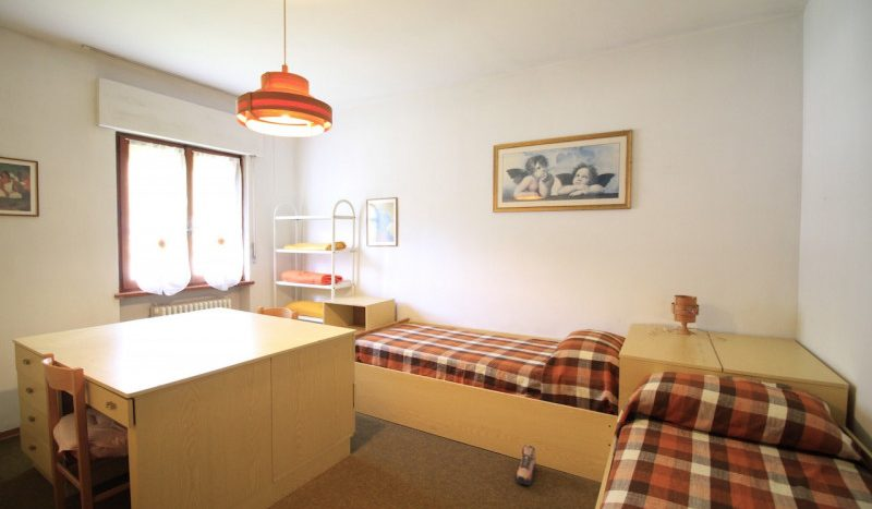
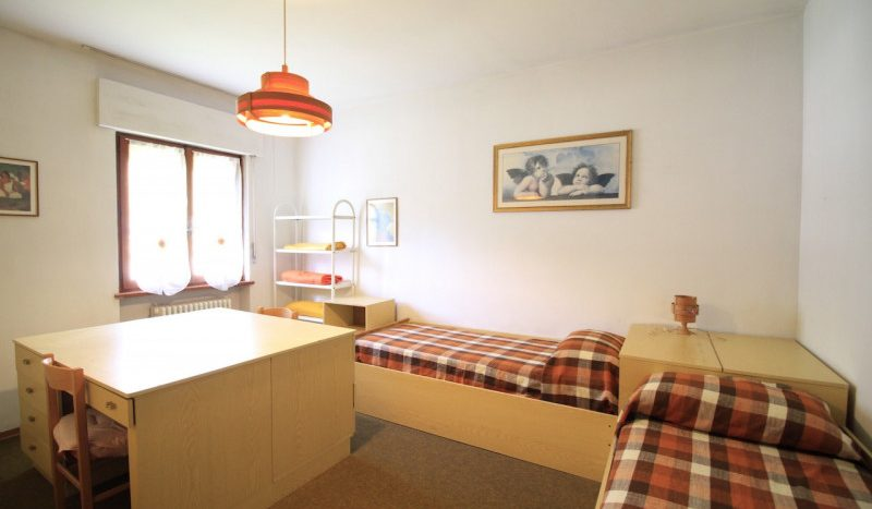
- shoe [514,445,537,486]
